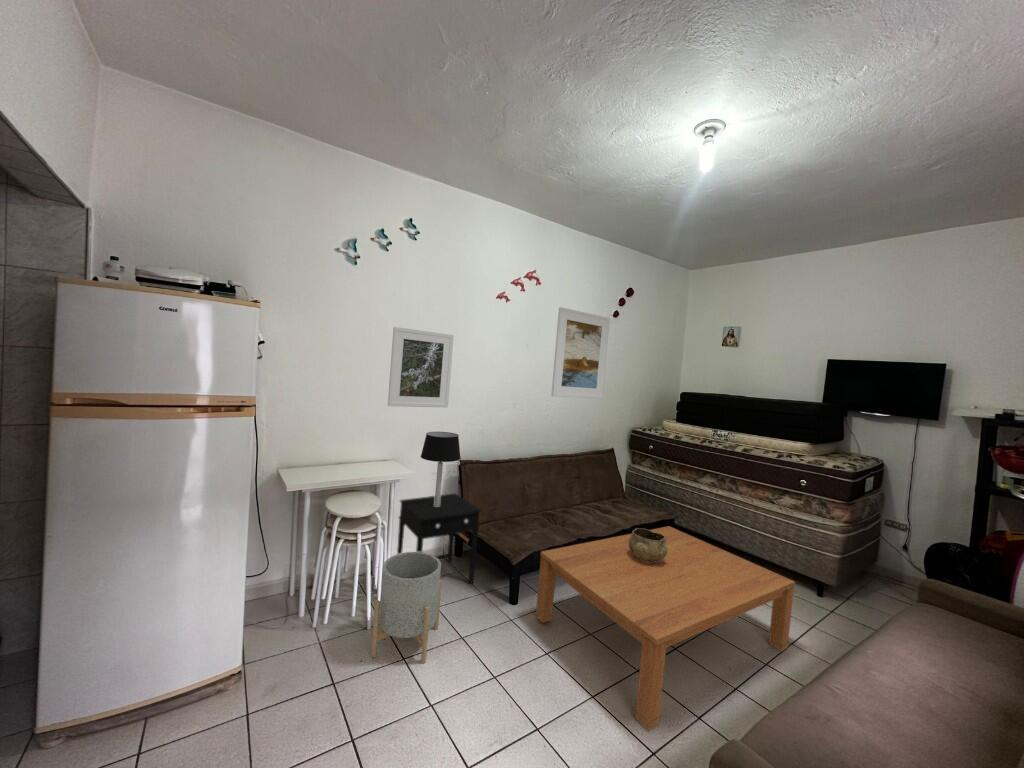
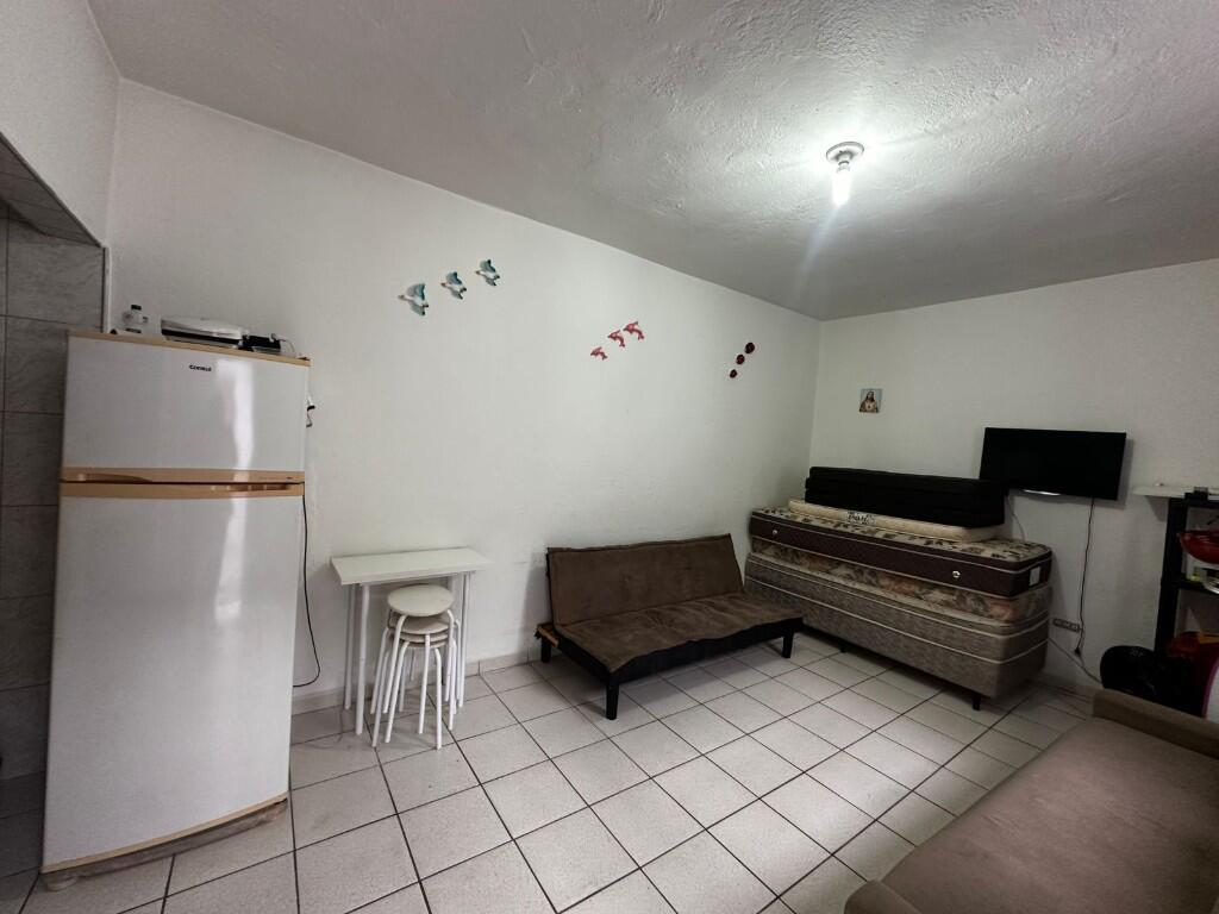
- decorative bowl [629,527,667,562]
- side table [396,492,482,585]
- coffee table [535,525,796,732]
- table lamp [420,431,462,506]
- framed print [550,306,611,400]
- planter [370,551,443,664]
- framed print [387,326,455,408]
